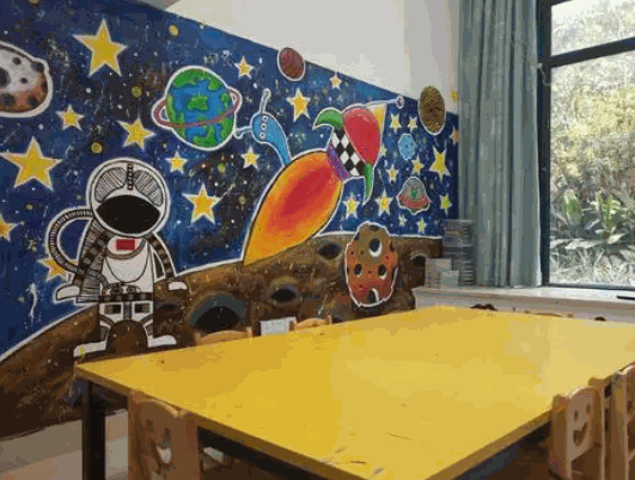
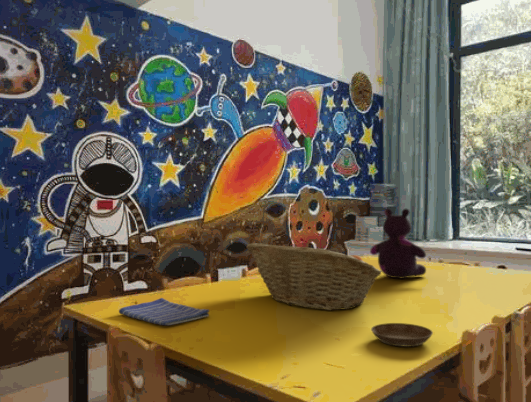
+ fruit basket [245,242,382,311]
+ dish towel [118,297,210,326]
+ saucer [370,322,434,348]
+ stuffed animal [369,207,427,279]
